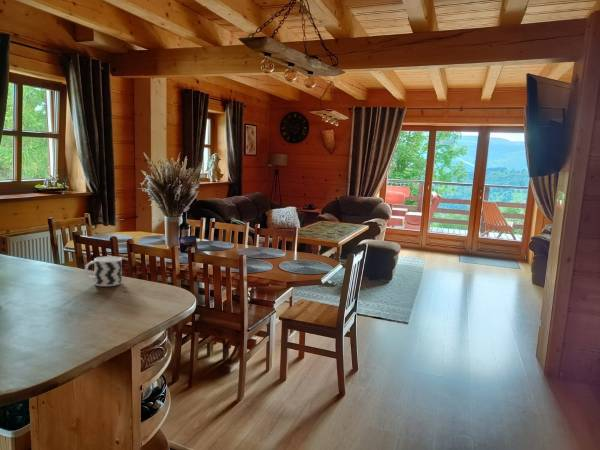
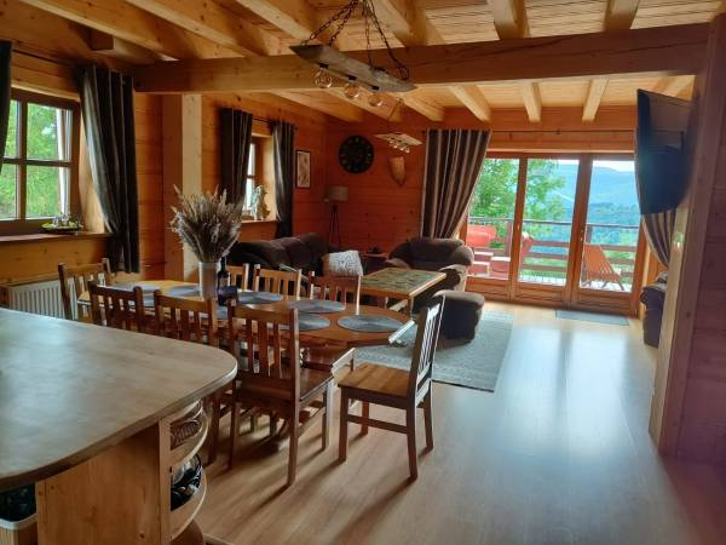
- cup [84,255,123,287]
